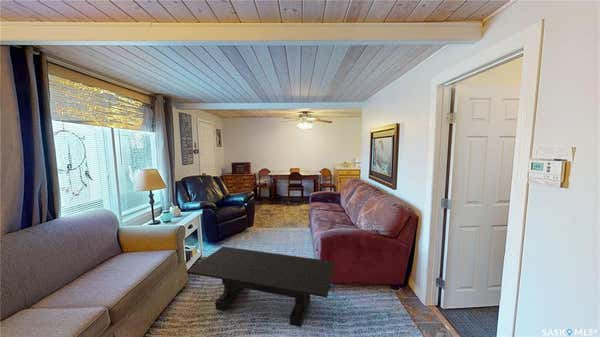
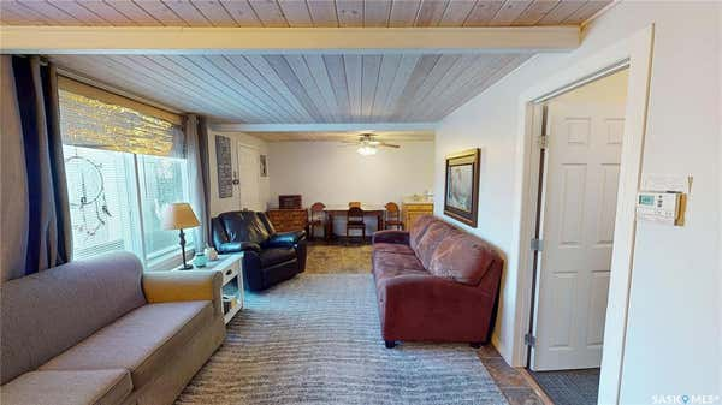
- coffee table [186,246,336,328]
